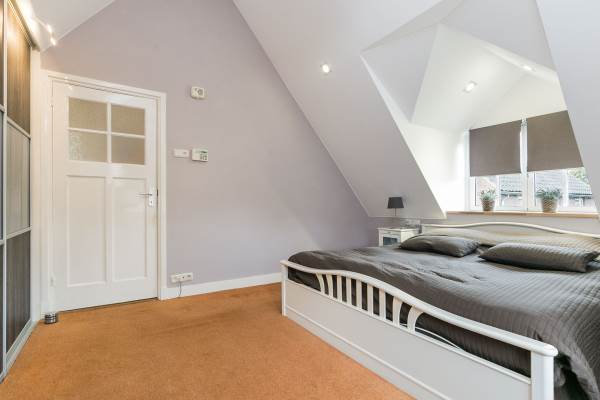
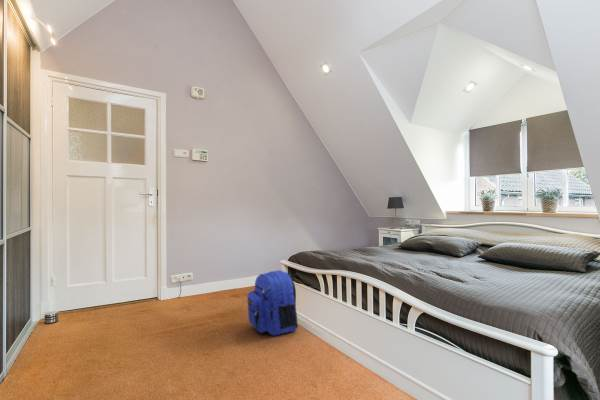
+ backpack [246,269,299,336]
